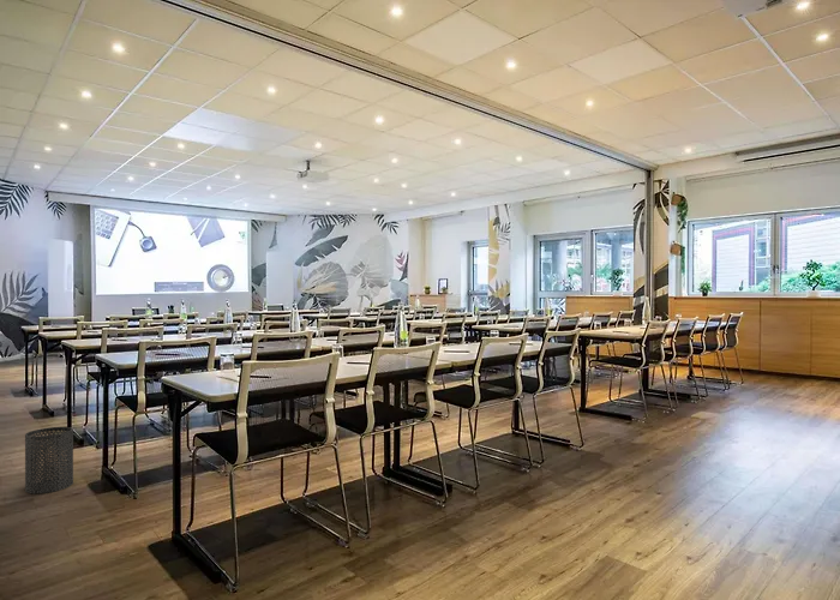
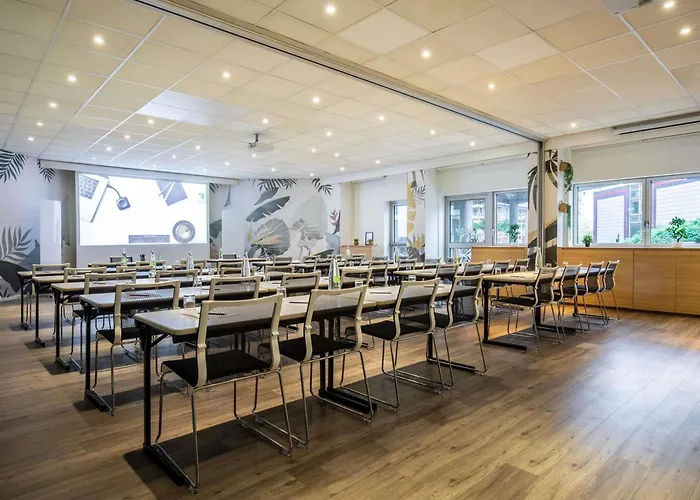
- trash can [24,426,74,494]
